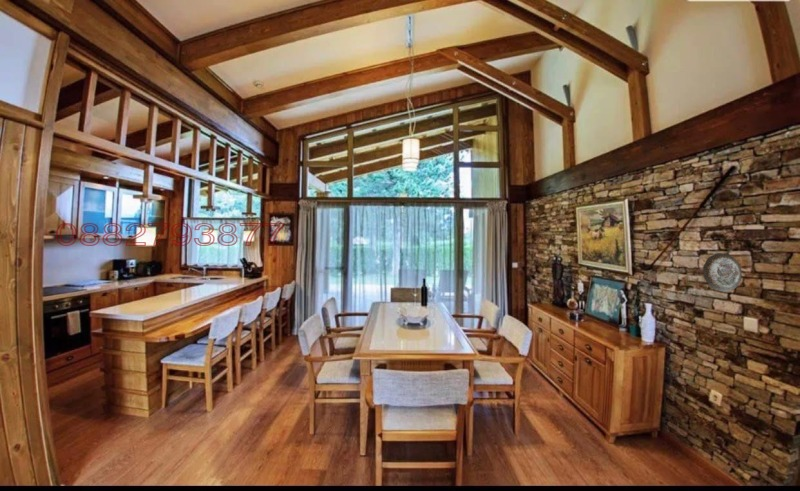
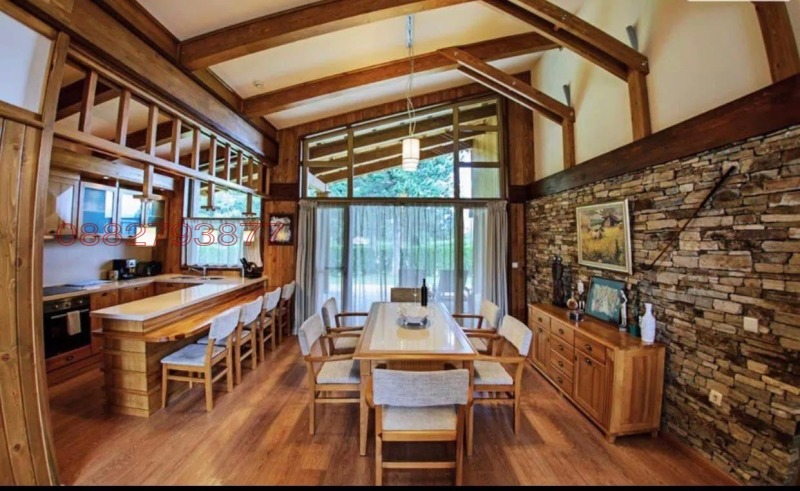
- decorative plate [702,252,743,293]
